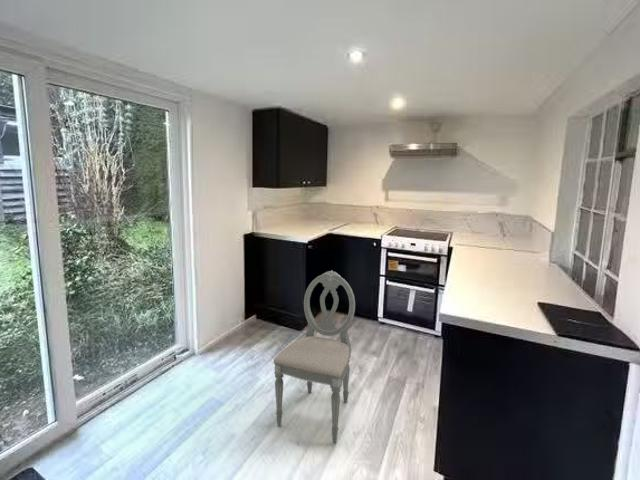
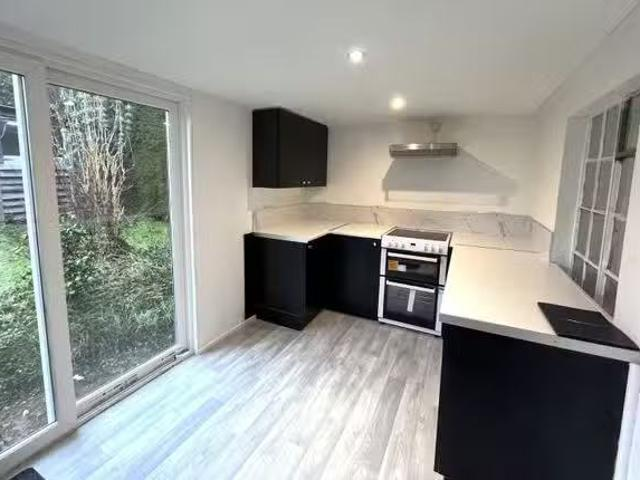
- dining chair [273,270,356,445]
